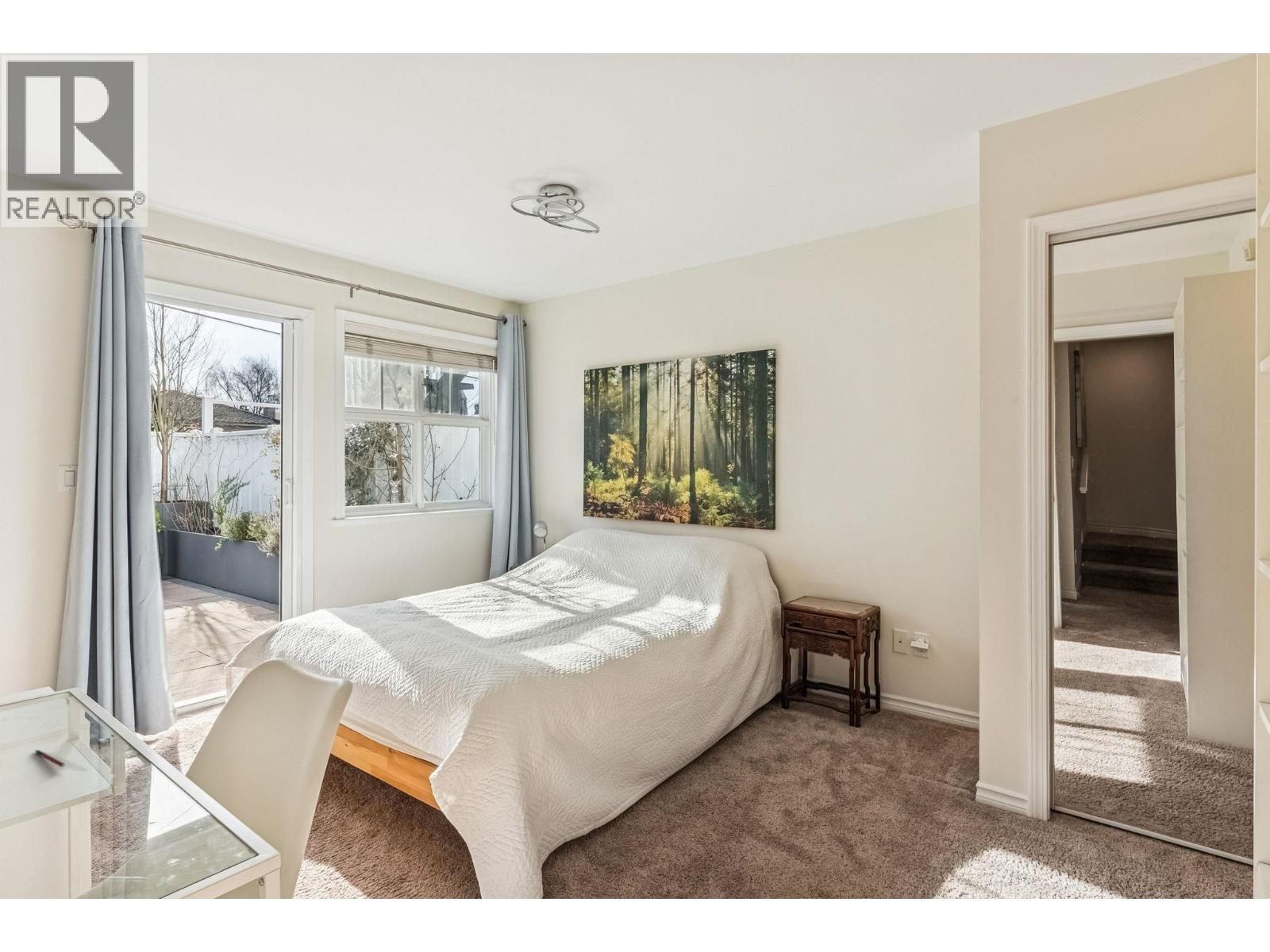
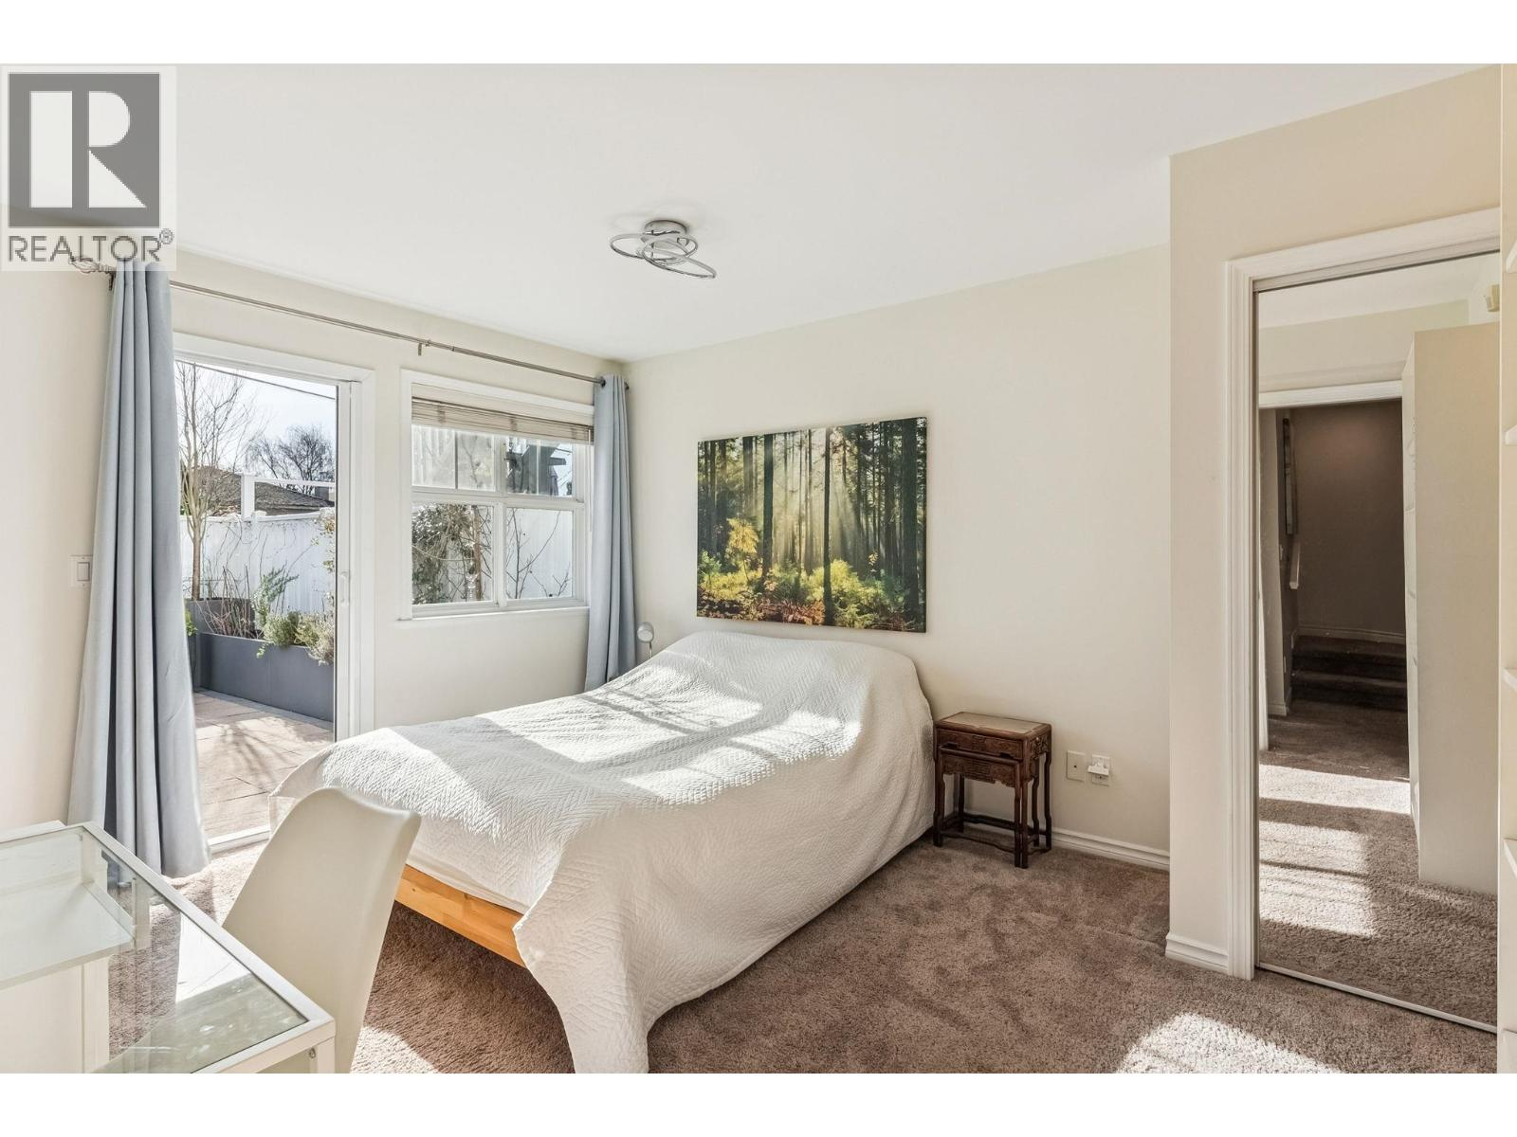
- pen [33,749,66,768]
